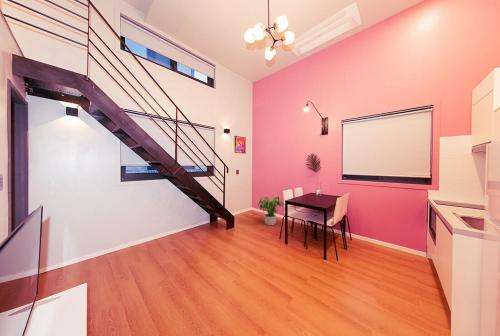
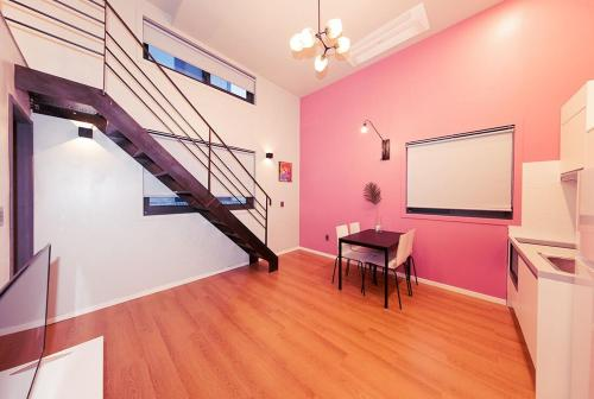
- potted plant [257,196,285,226]
